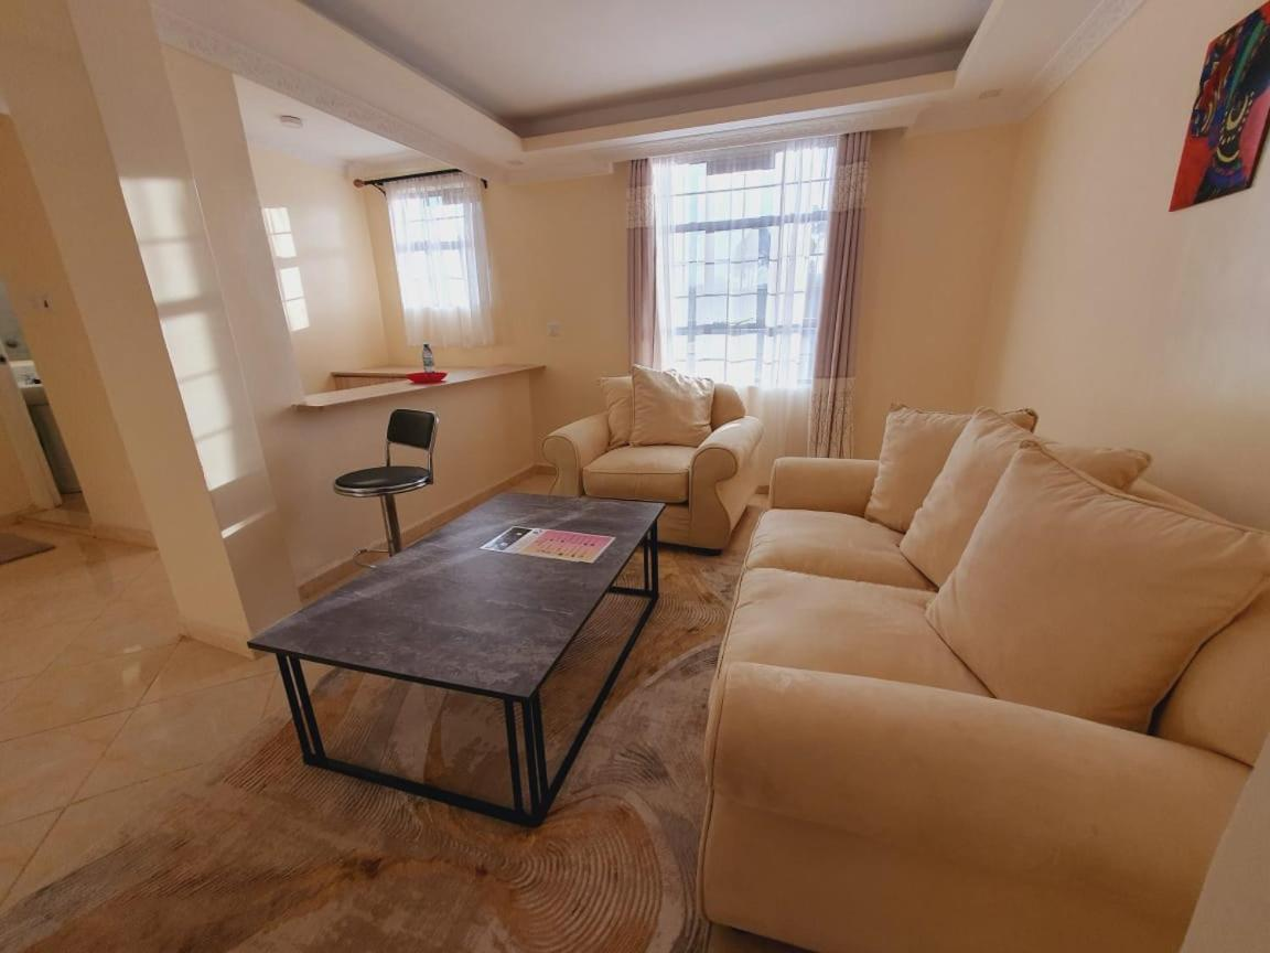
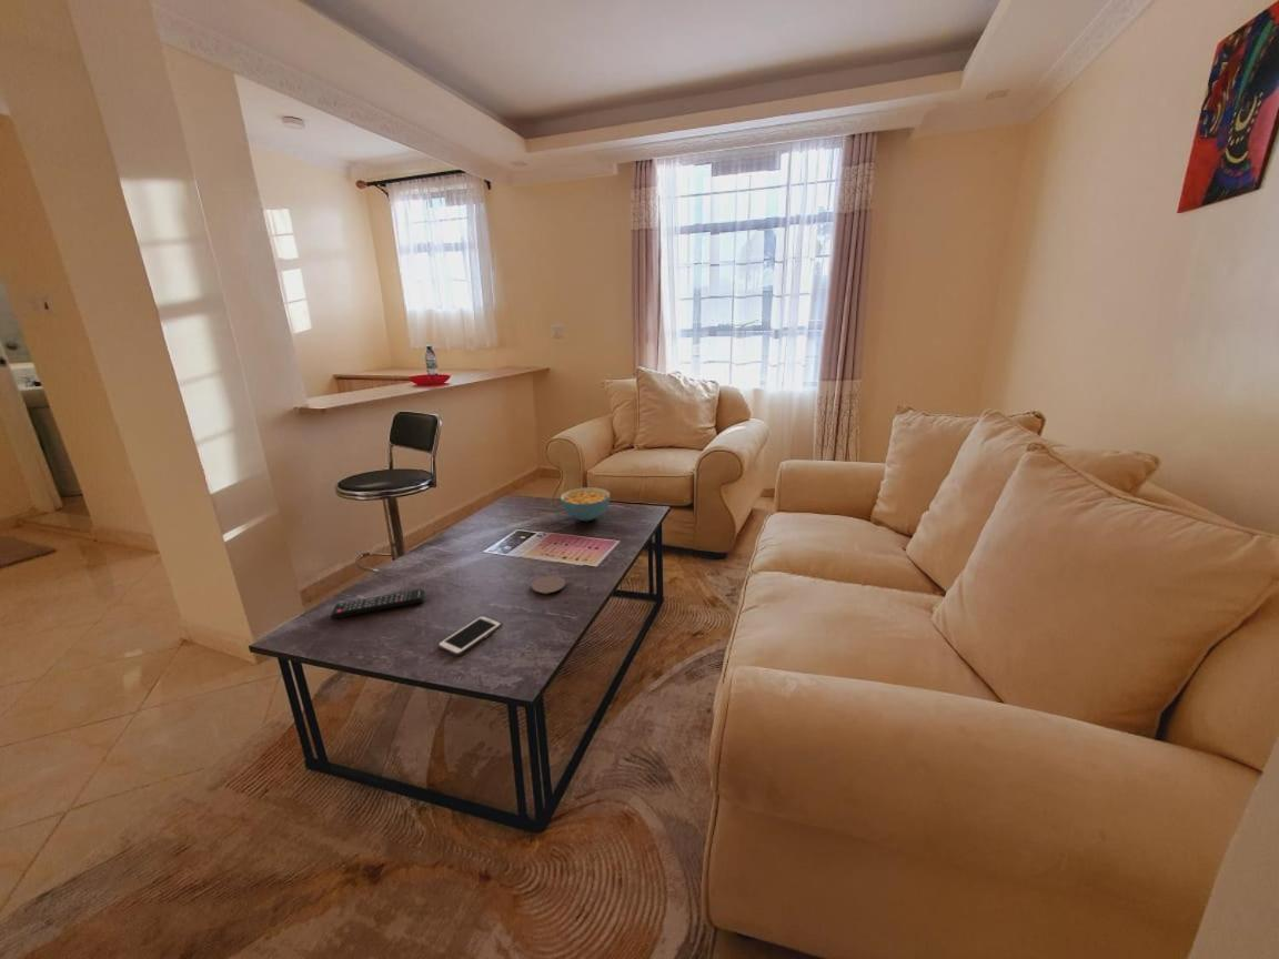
+ cereal bowl [560,486,611,522]
+ remote control [330,588,425,619]
+ coaster [531,575,566,595]
+ cell phone [436,615,503,657]
